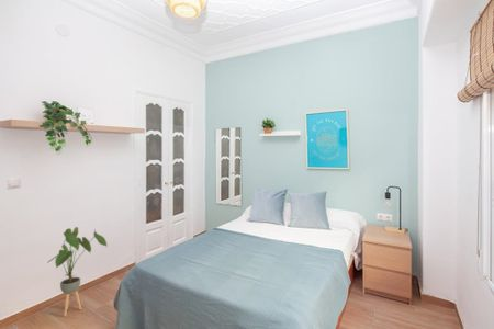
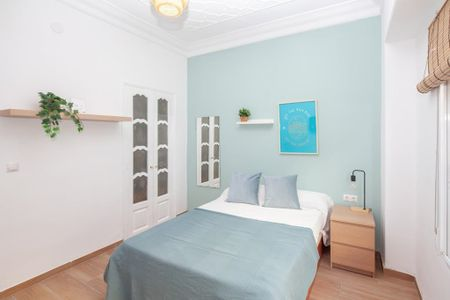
- house plant [46,226,109,318]
